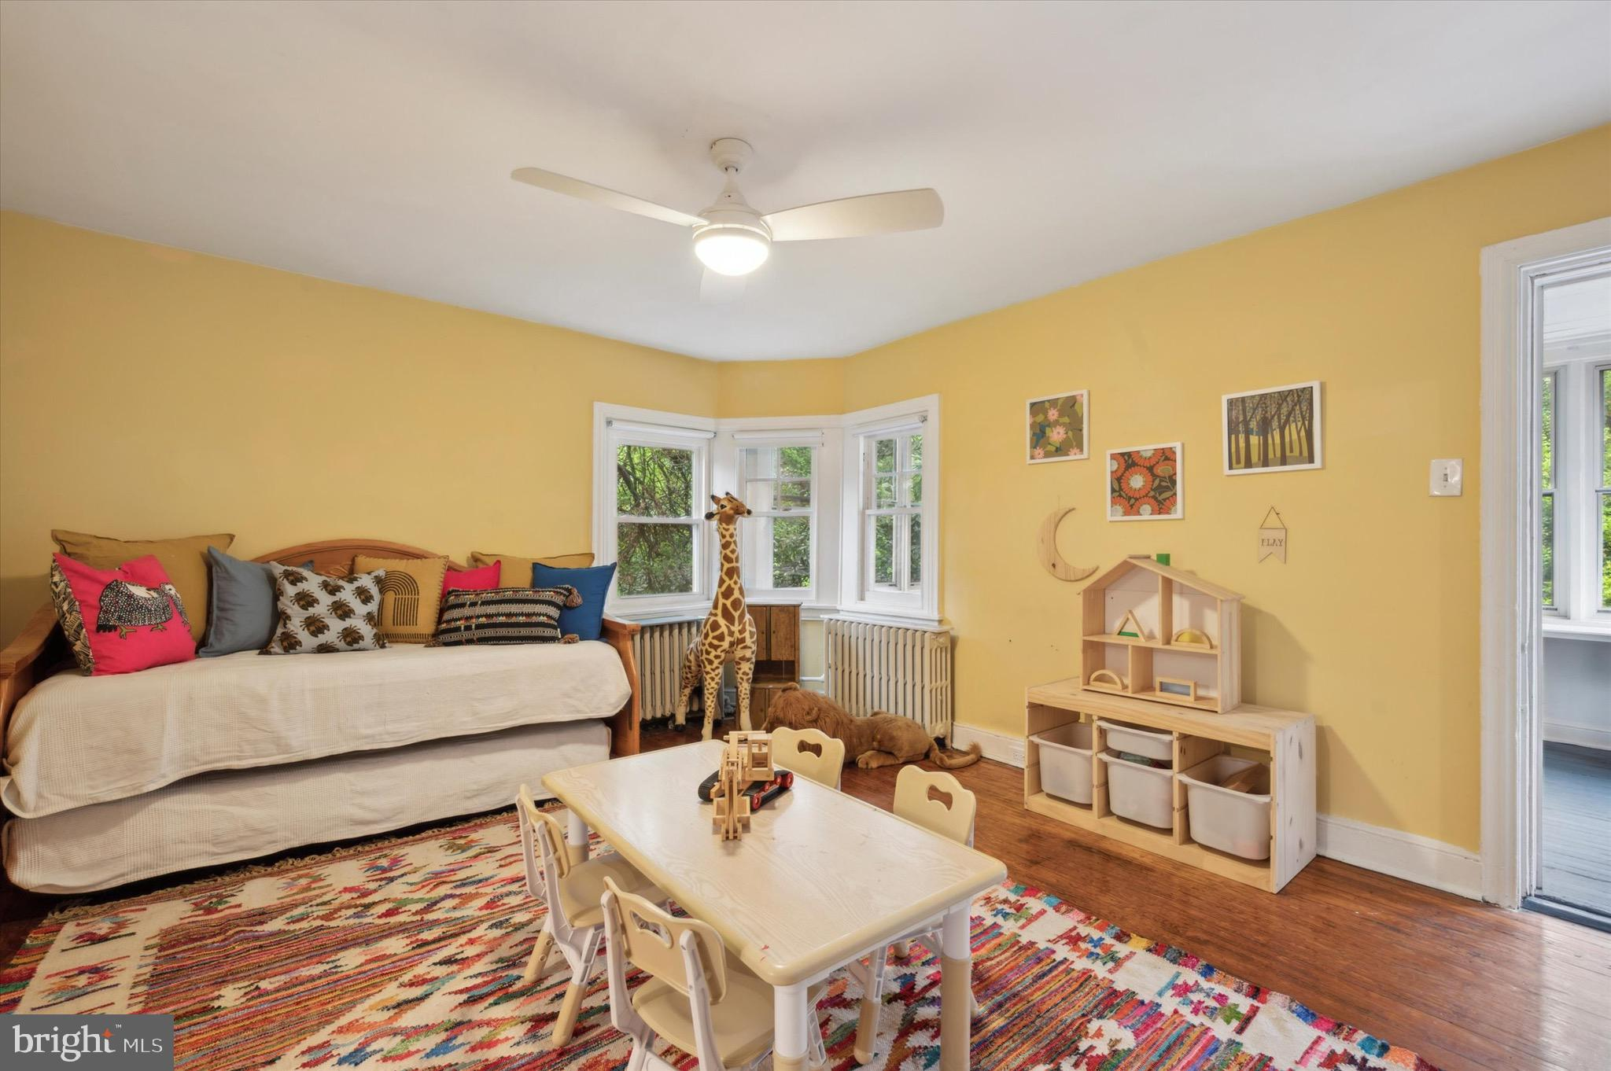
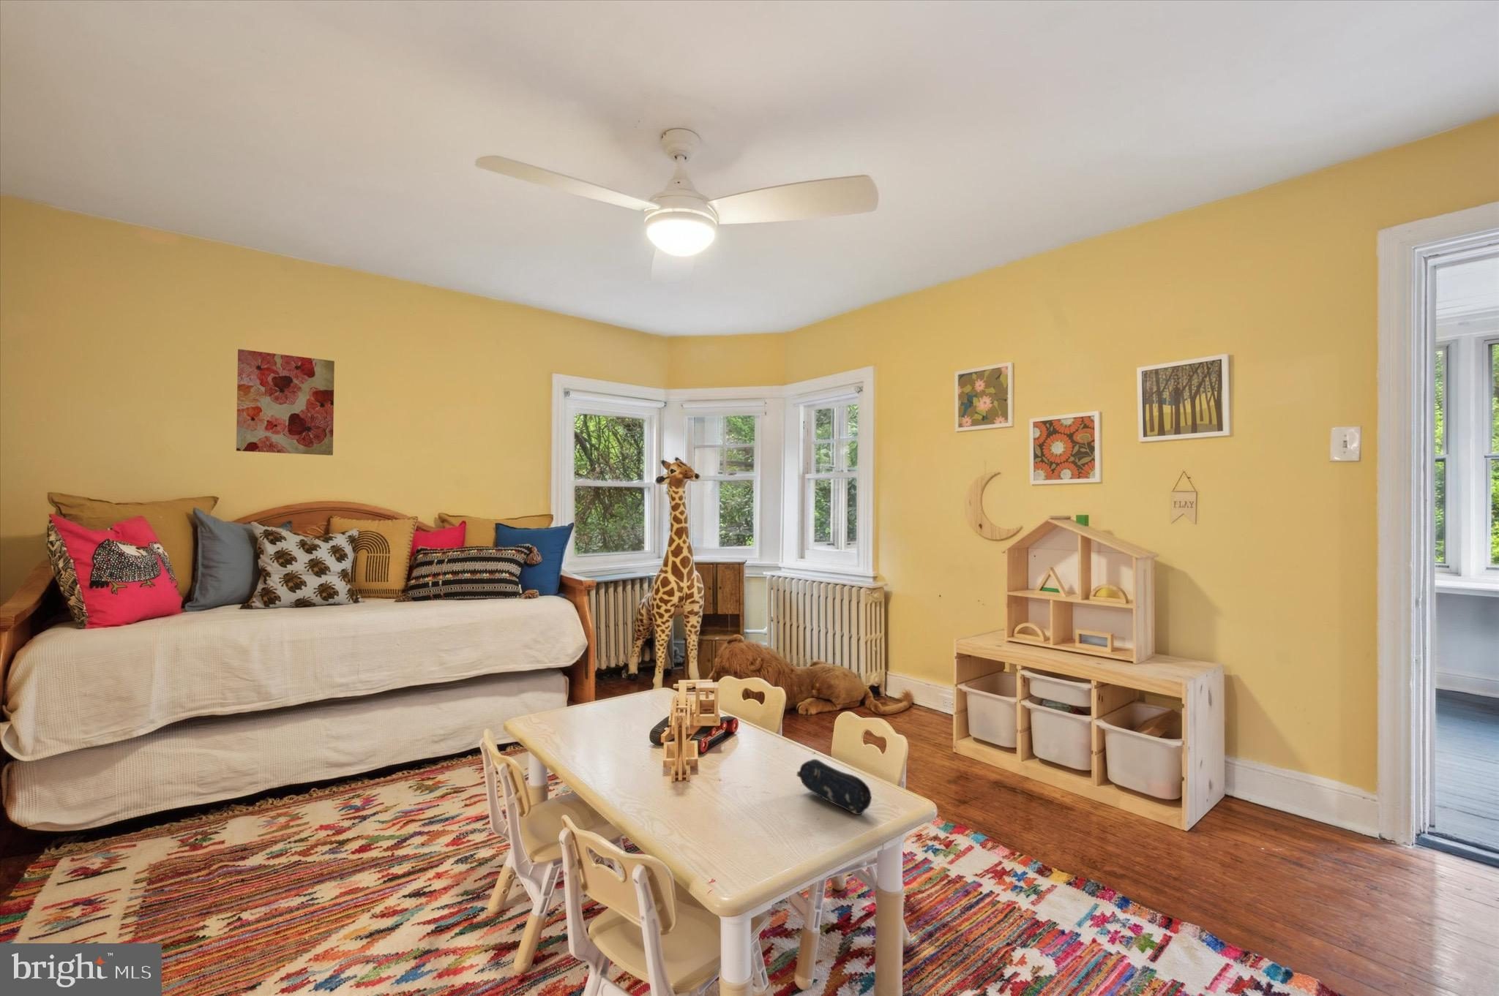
+ pencil case [796,758,873,816]
+ wall art [236,348,335,457]
